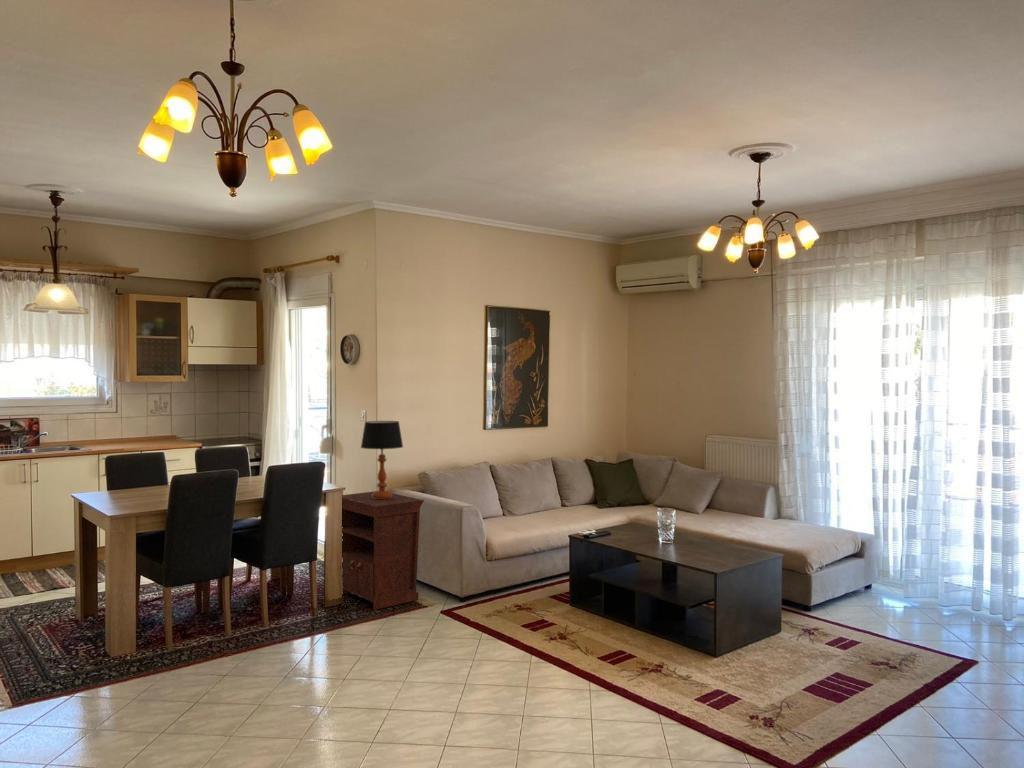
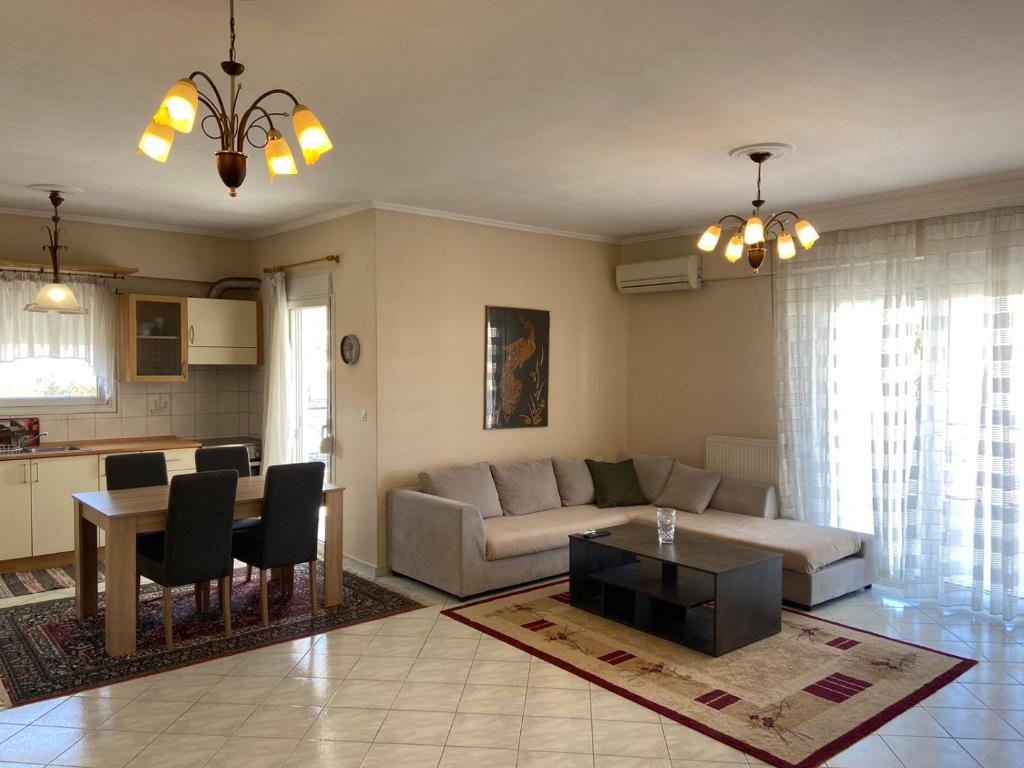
- nightstand [341,490,425,611]
- table lamp [360,420,404,499]
